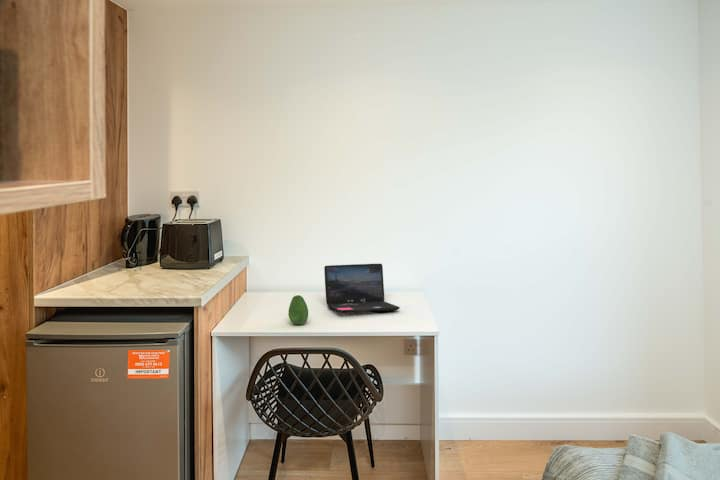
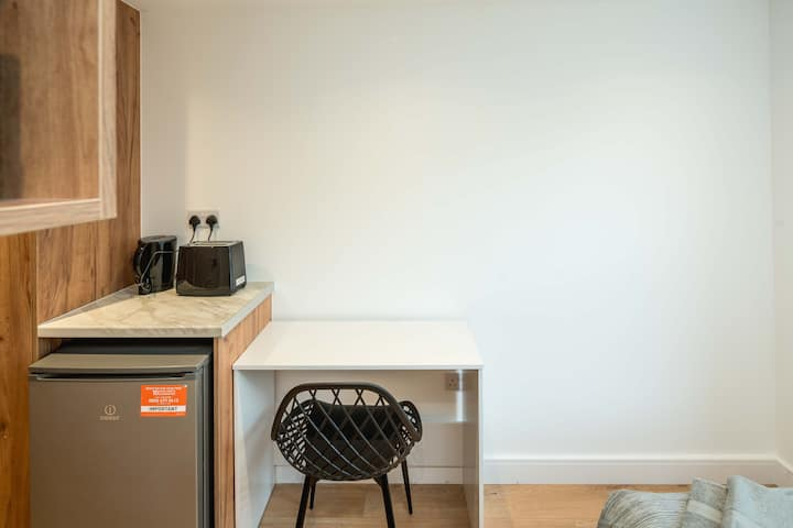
- fruit [287,294,309,326]
- laptop [323,263,401,314]
